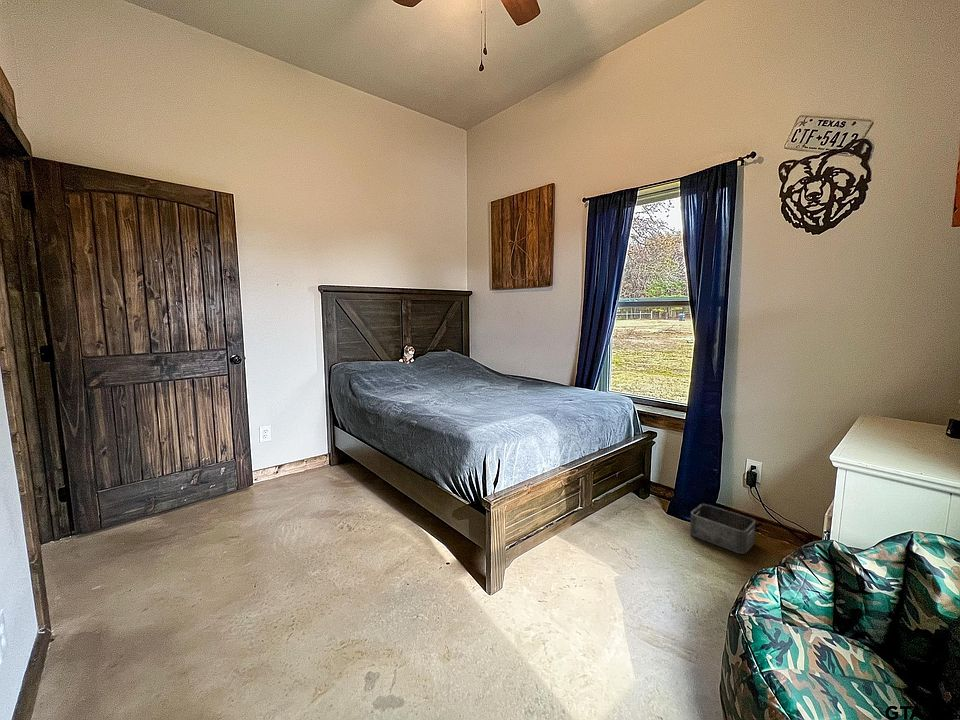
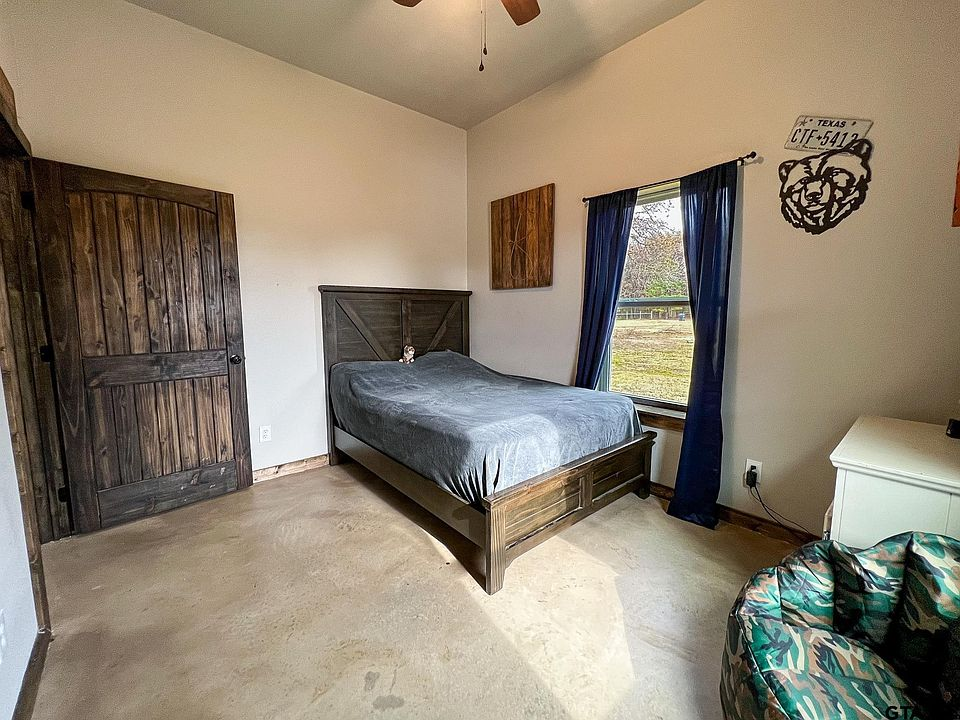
- storage bin [689,503,756,555]
